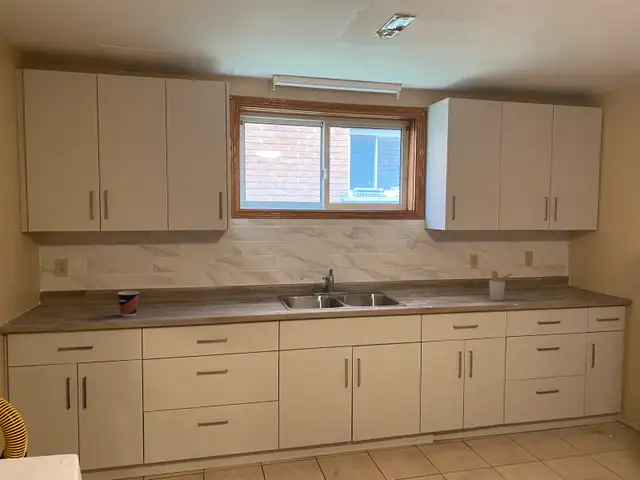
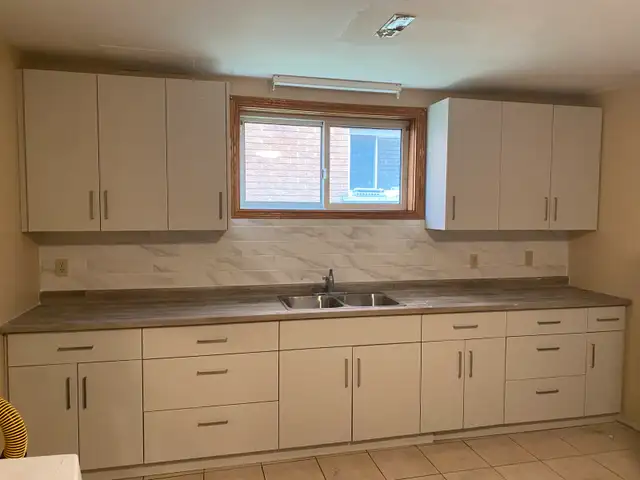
- utensil holder [488,270,513,301]
- cup [116,290,140,317]
